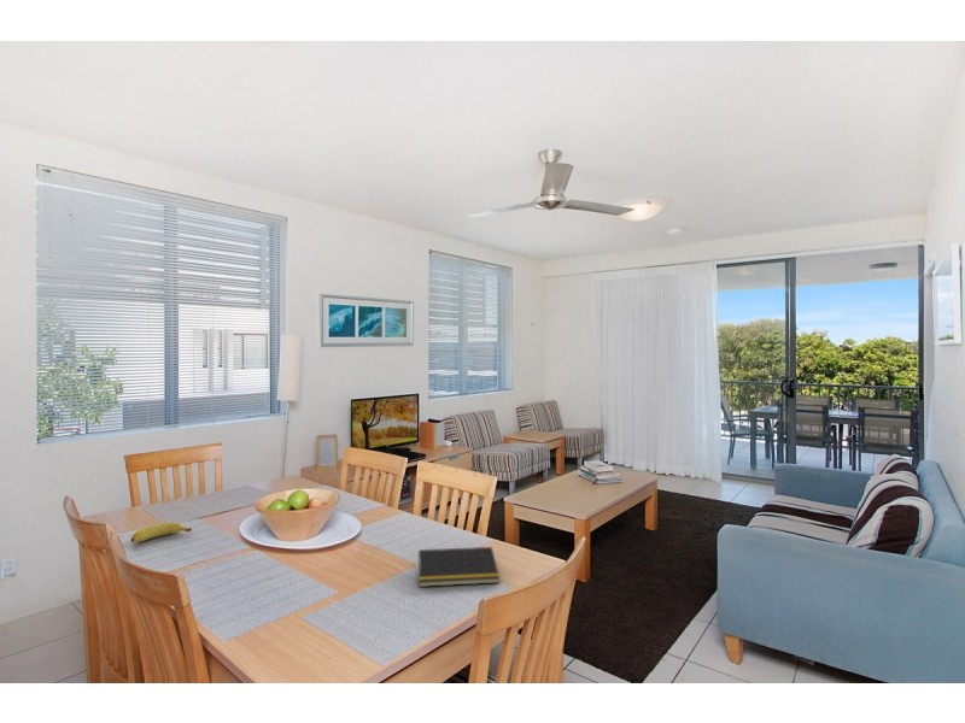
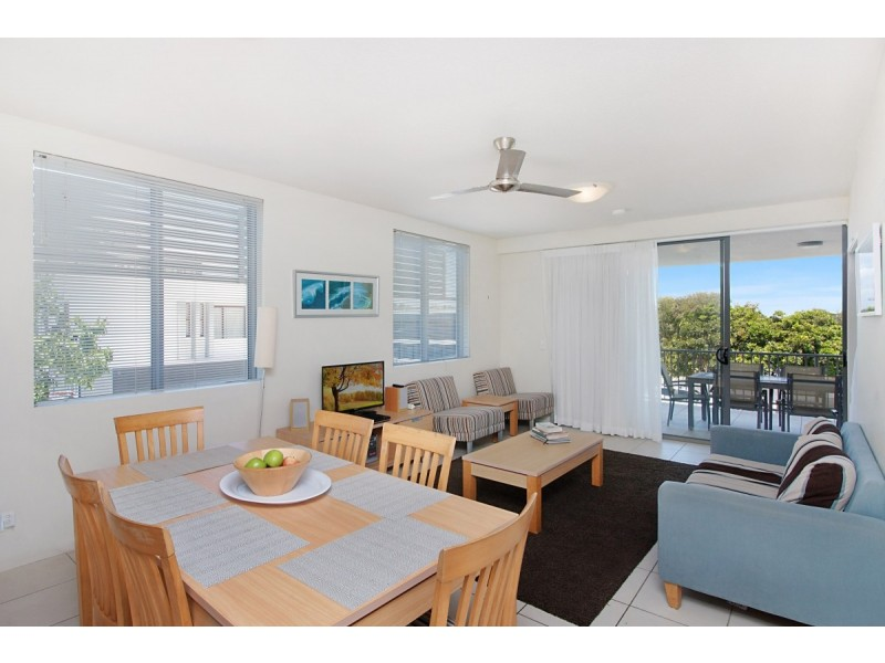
- banana [130,522,193,543]
- notepad [416,546,501,588]
